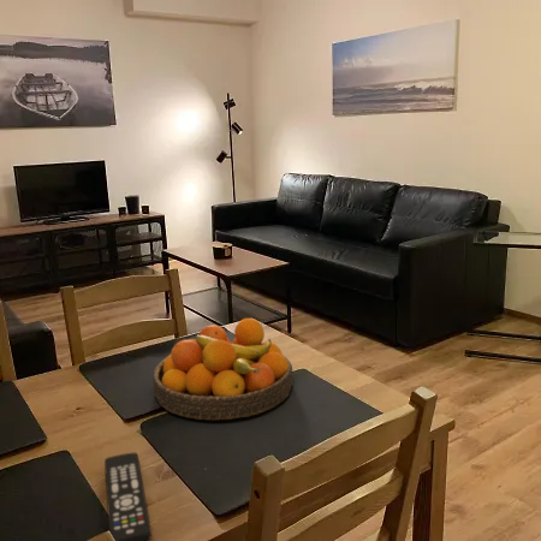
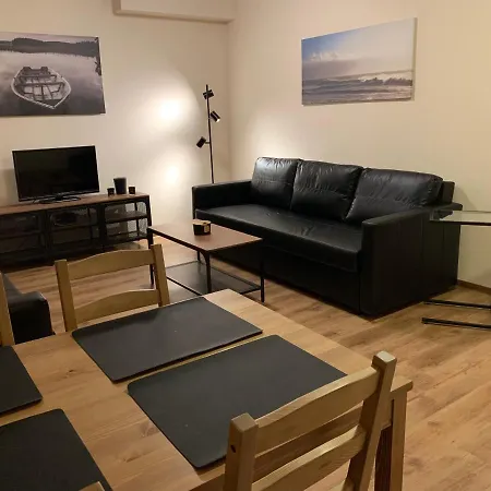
- fruit bowl [151,317,293,421]
- remote control [103,451,153,541]
